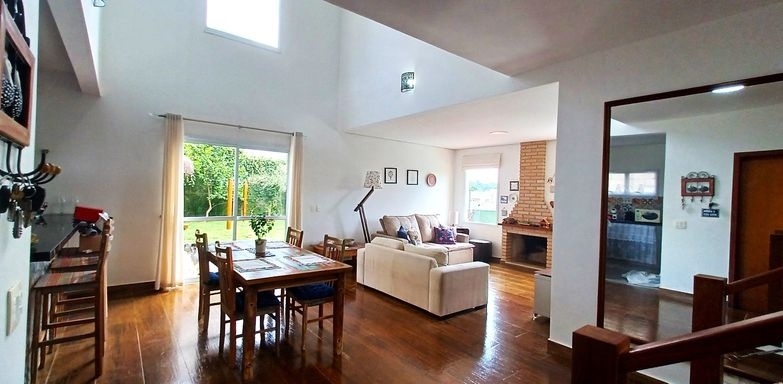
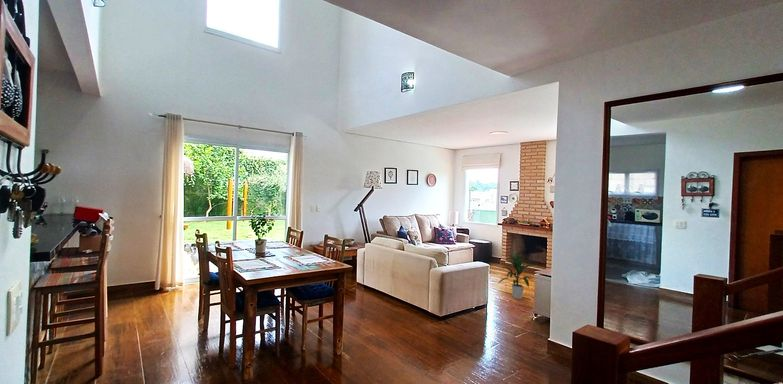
+ indoor plant [496,253,538,300]
